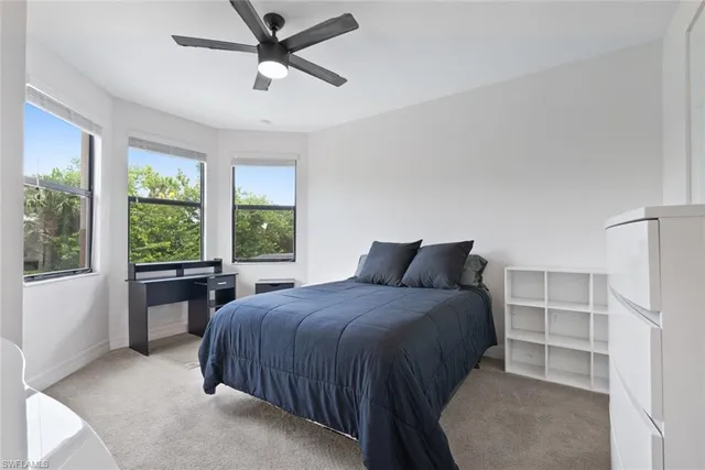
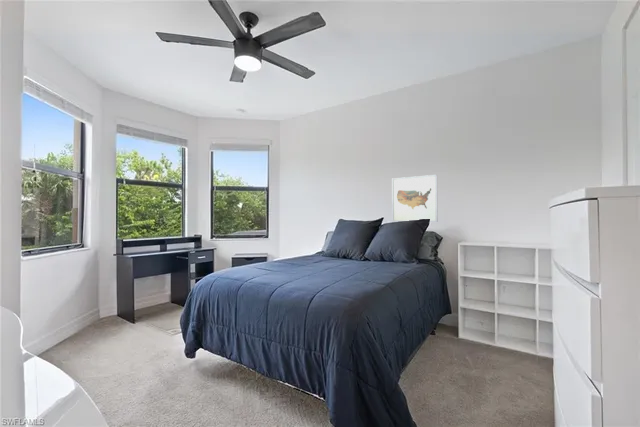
+ wall art [391,174,439,223]
